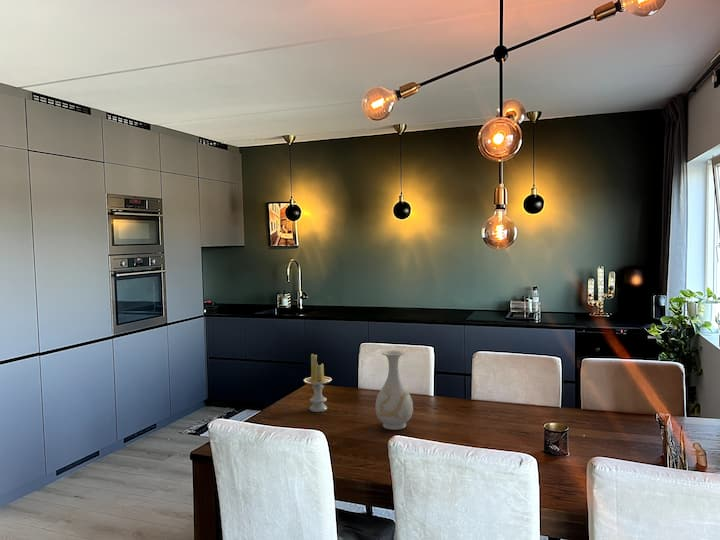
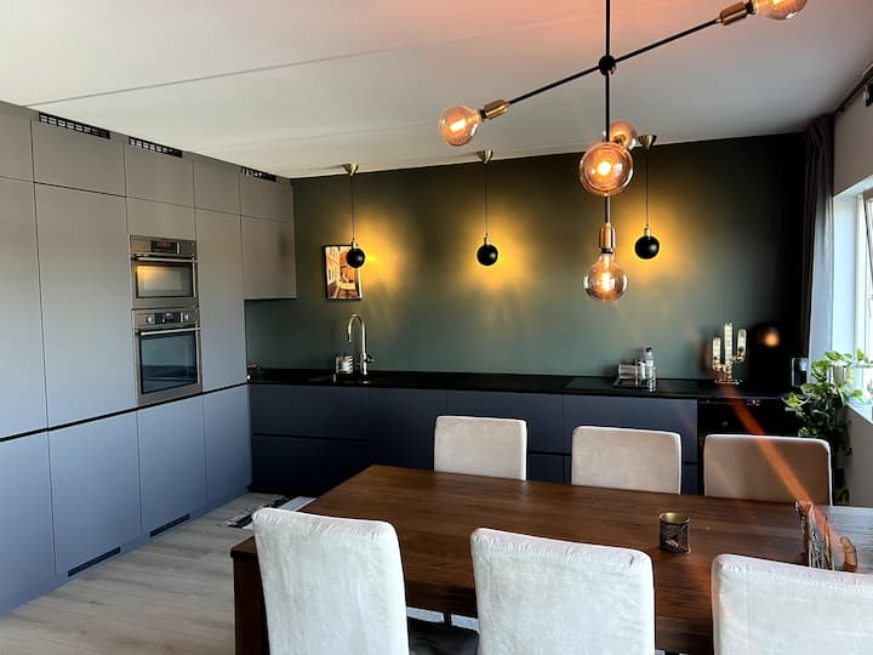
- candle [303,353,333,413]
- vase [374,349,414,431]
